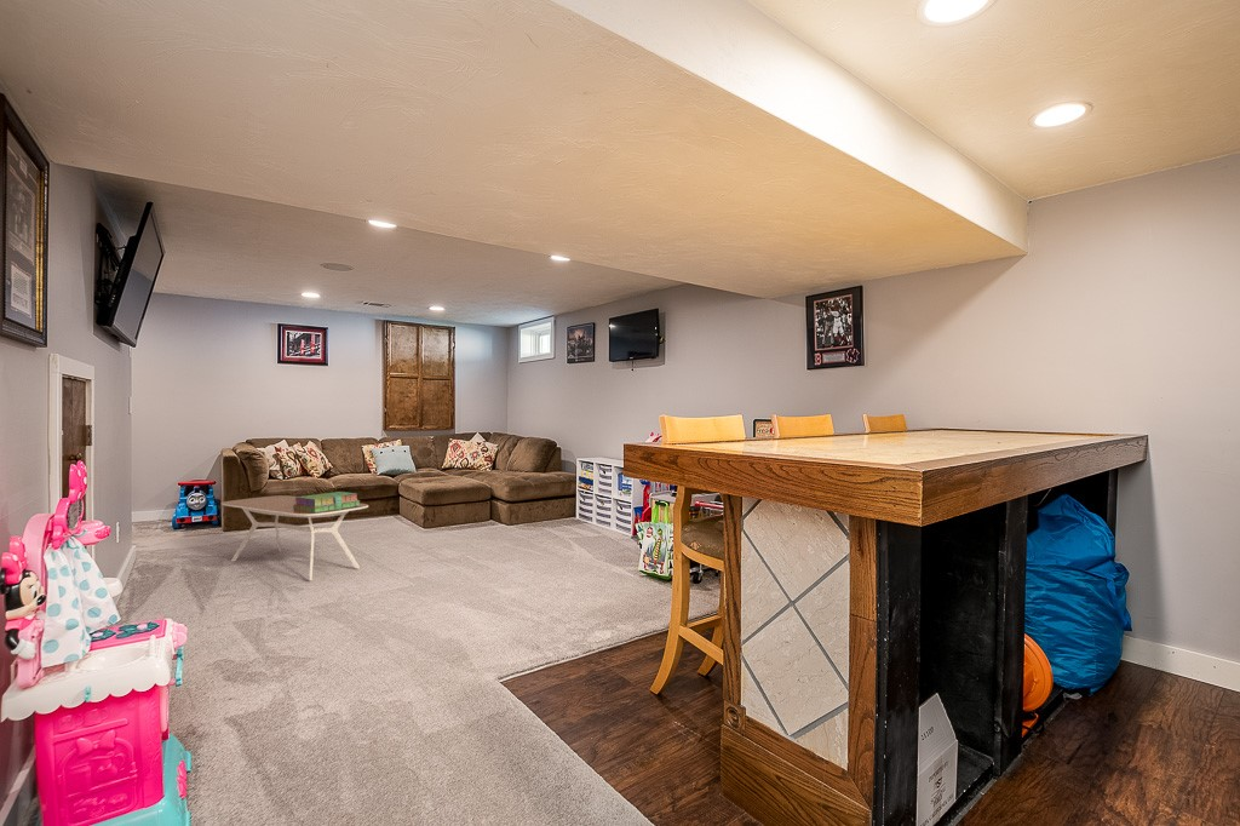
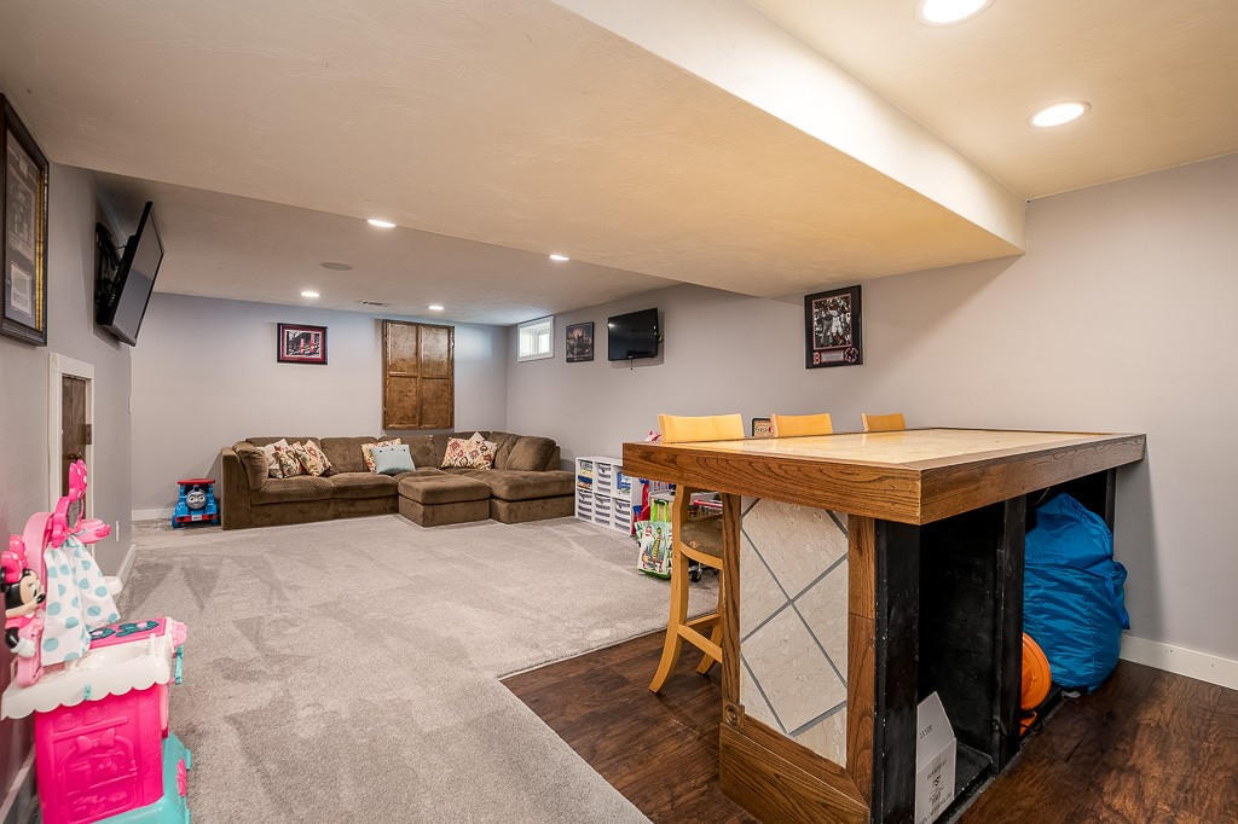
- stack of books [293,491,362,512]
- coffee table [220,494,369,581]
